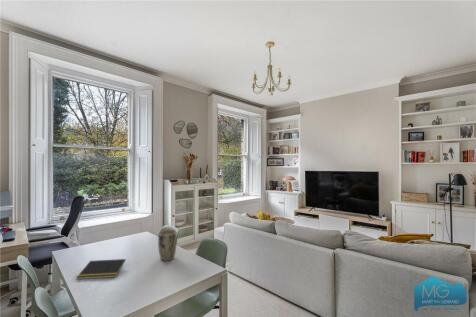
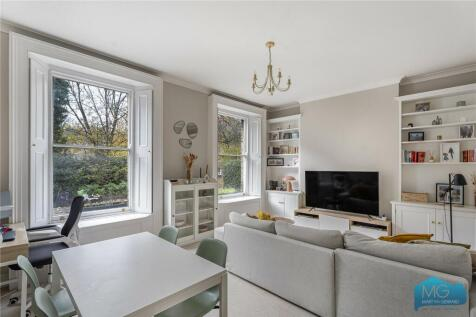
- notepad [75,258,127,280]
- plant pot [157,229,178,262]
